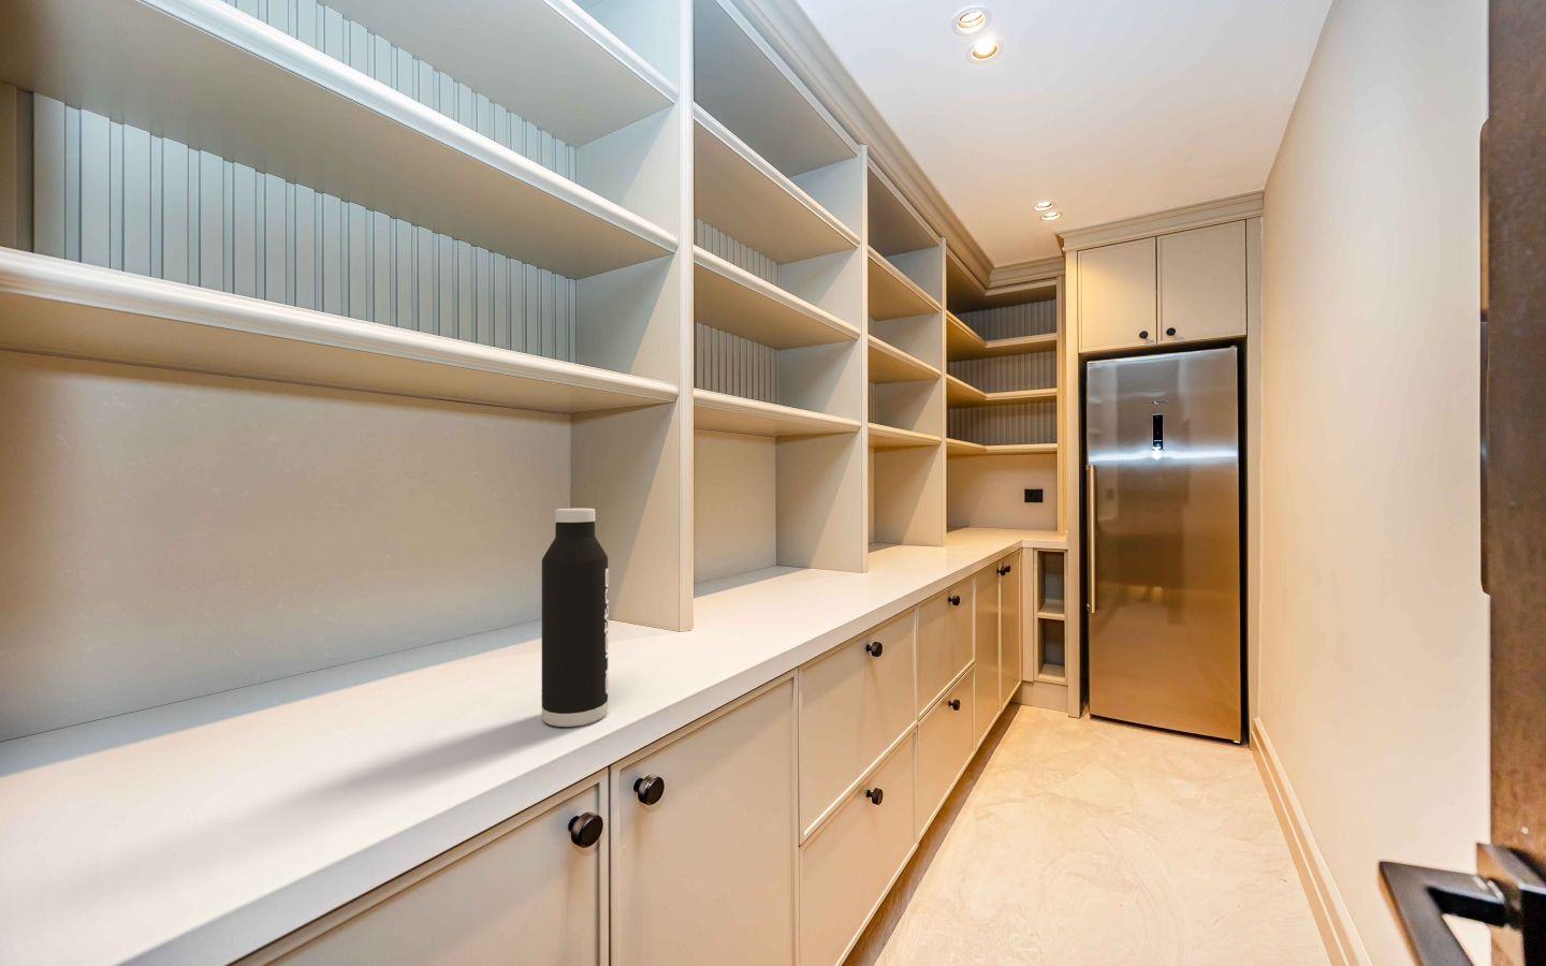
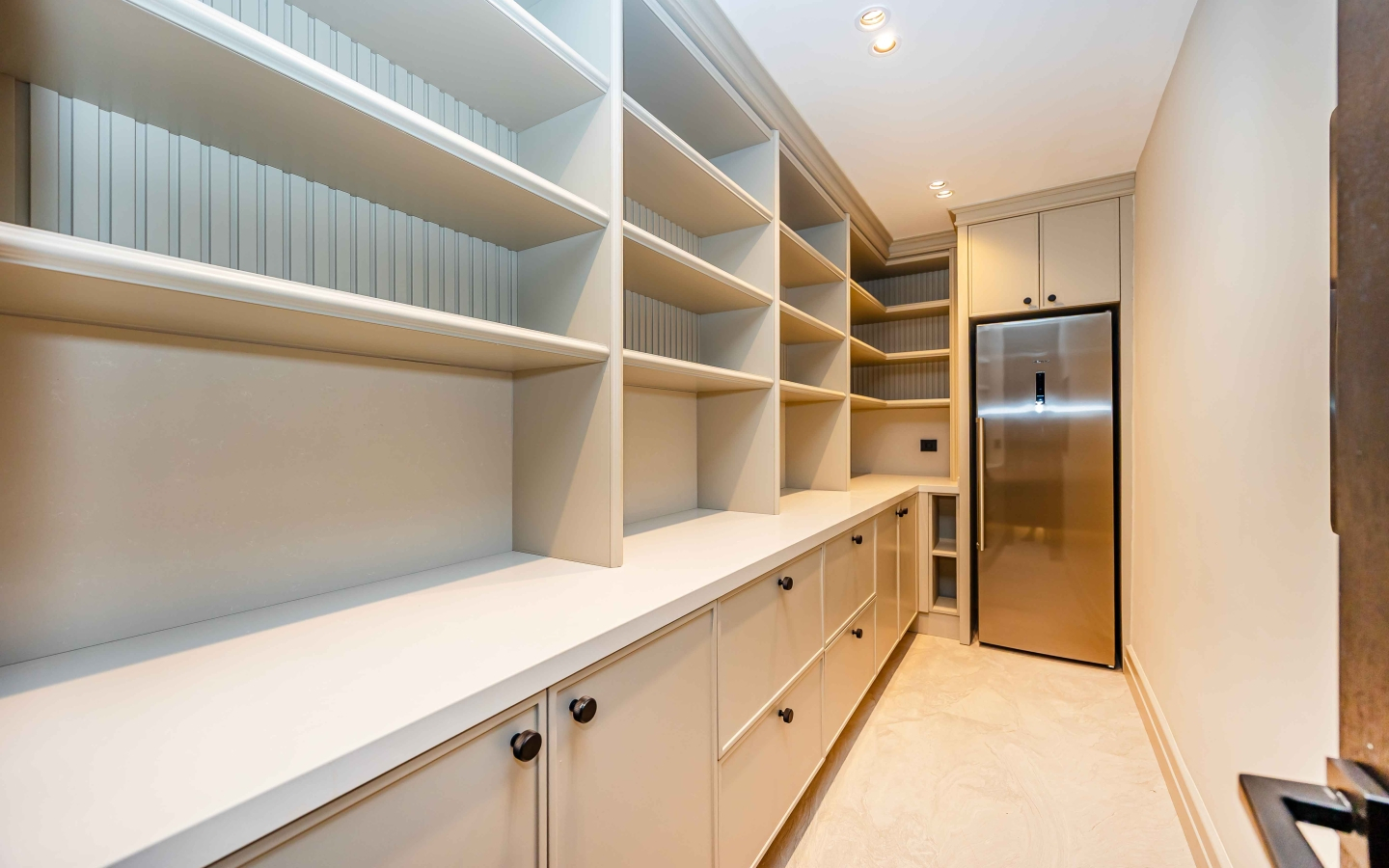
- water bottle [541,507,610,728]
